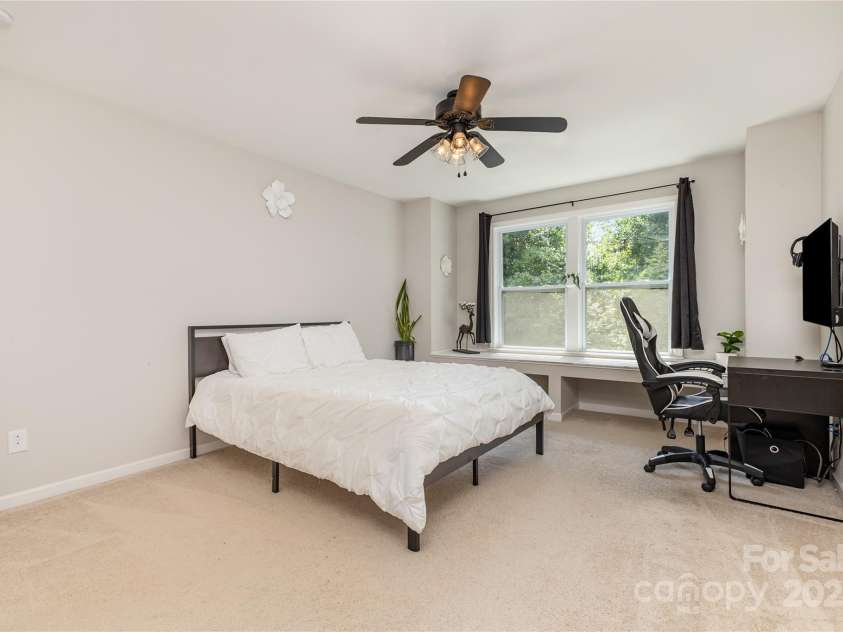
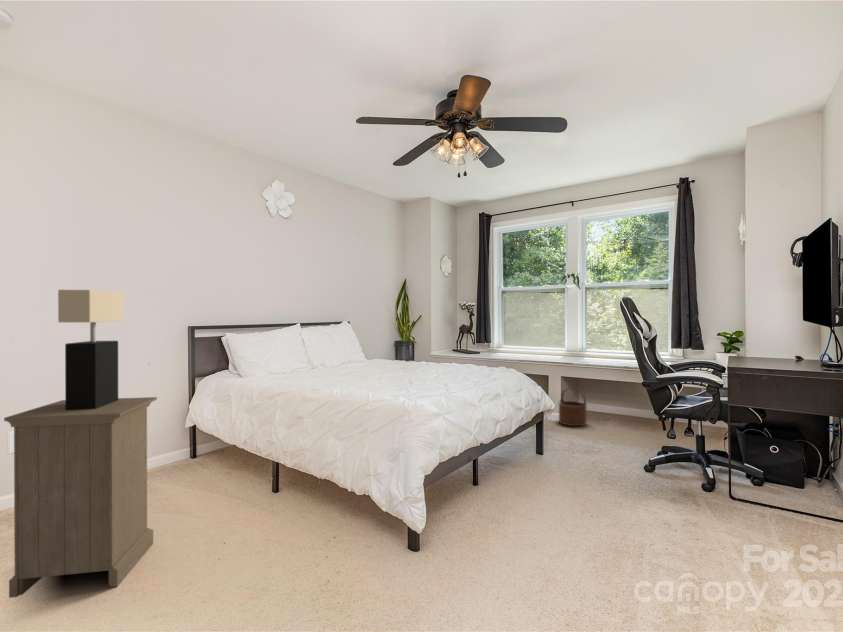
+ table lamp [57,289,124,410]
+ nightstand [3,396,158,599]
+ wooden bucket [558,386,587,427]
